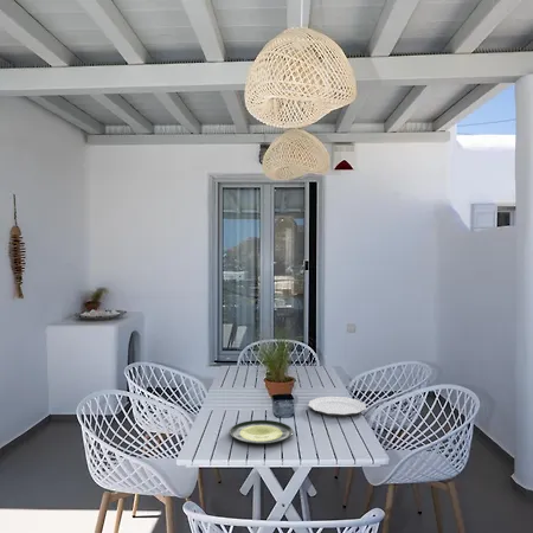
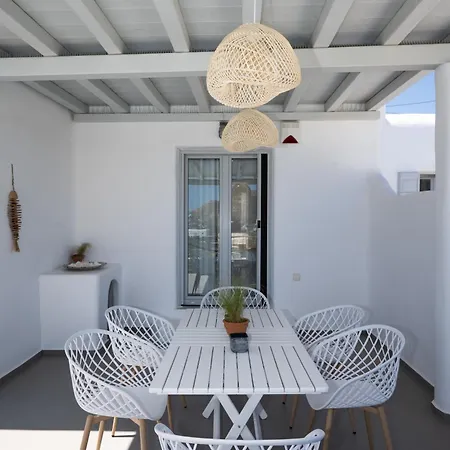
- plate [229,419,294,445]
- plate [307,396,367,418]
